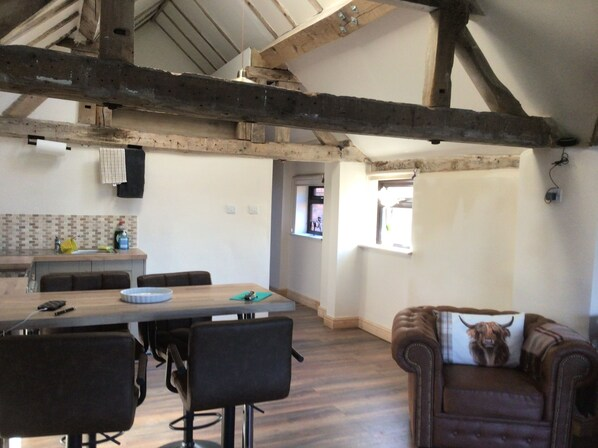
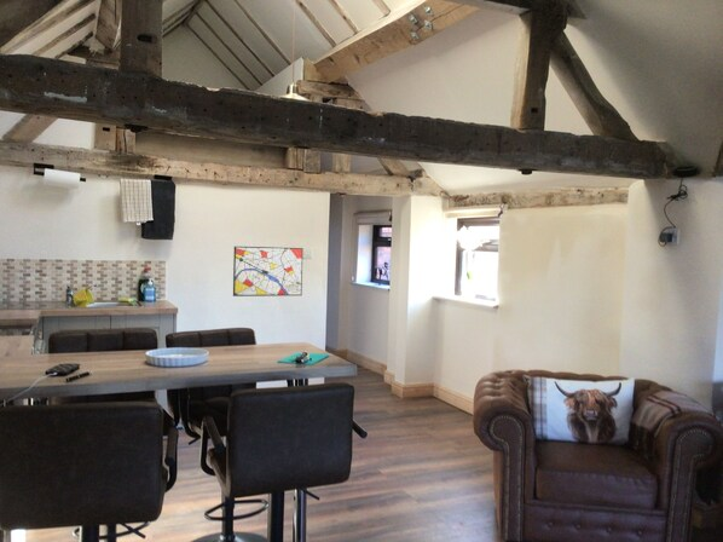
+ wall art [232,246,303,298]
